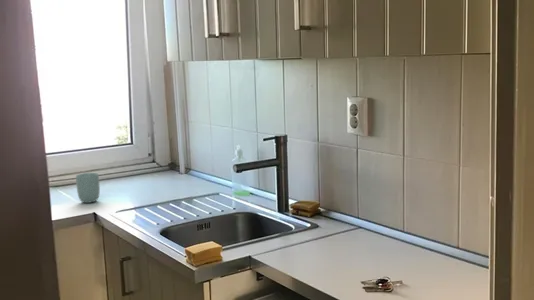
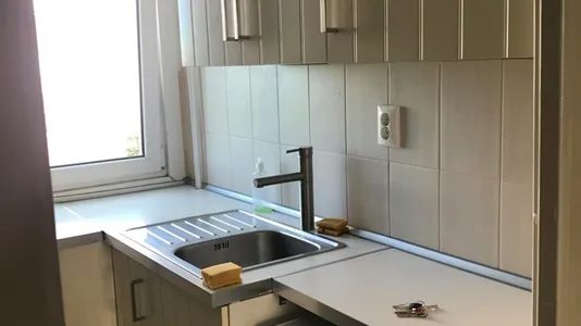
- cup [75,172,101,204]
